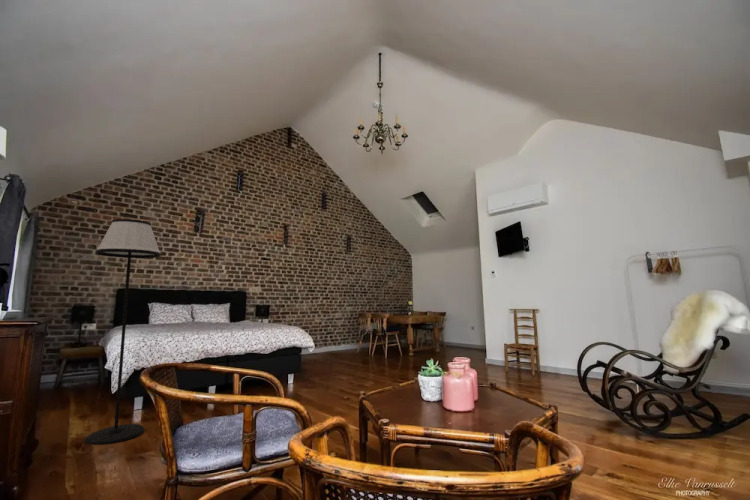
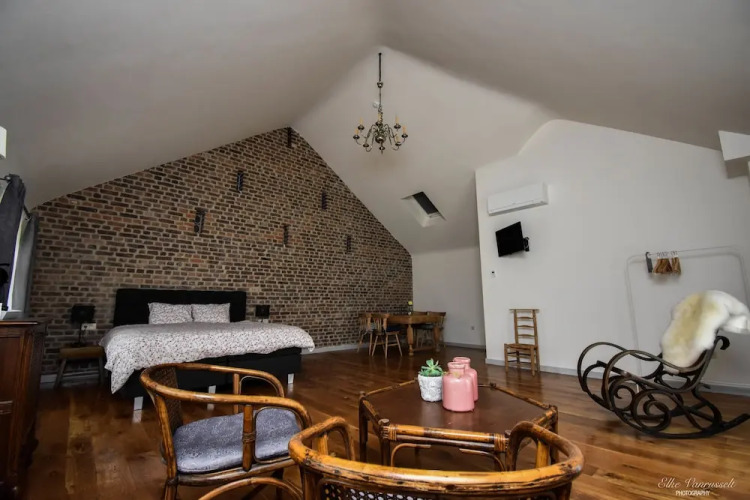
- floor lamp [83,218,162,446]
